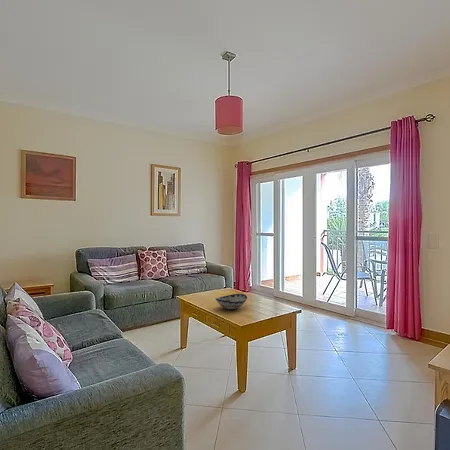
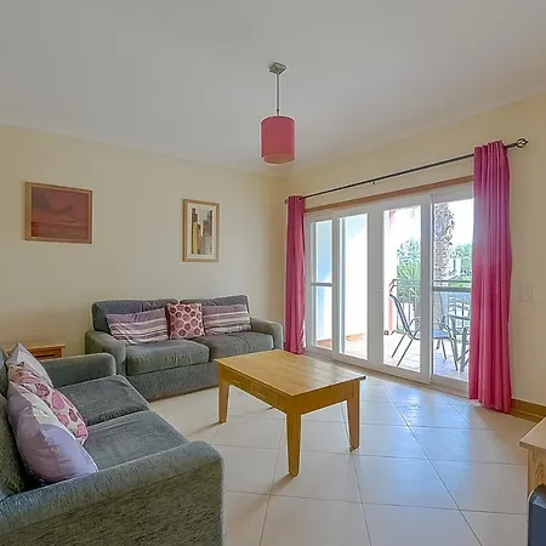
- decorative bowl [214,293,249,311]
